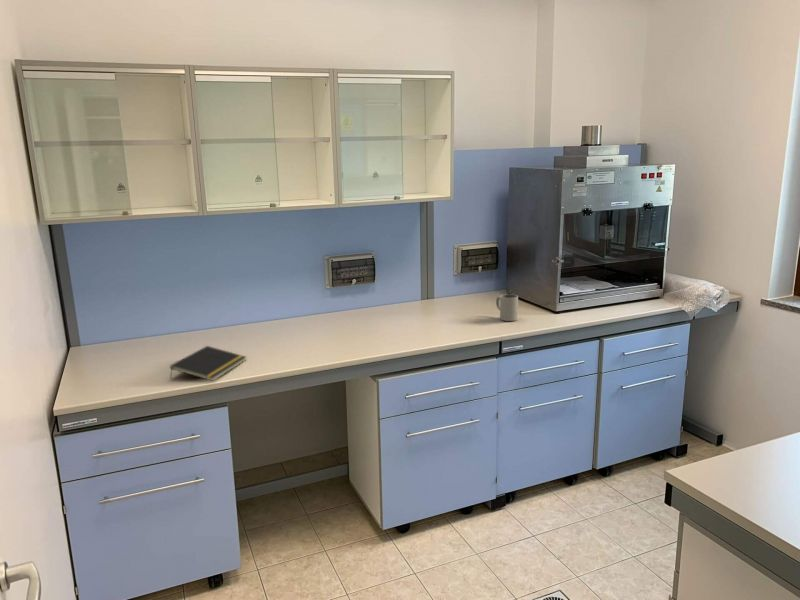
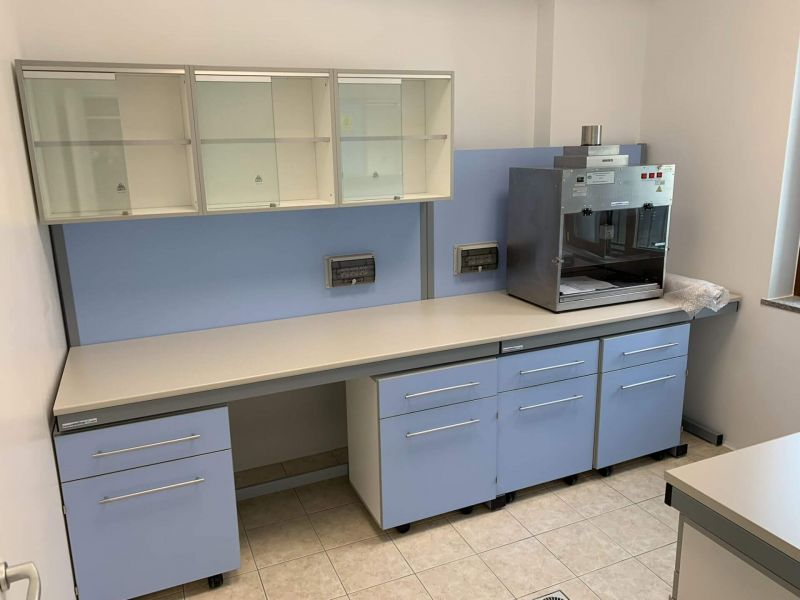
- mug [495,293,519,322]
- notepad [169,345,247,382]
